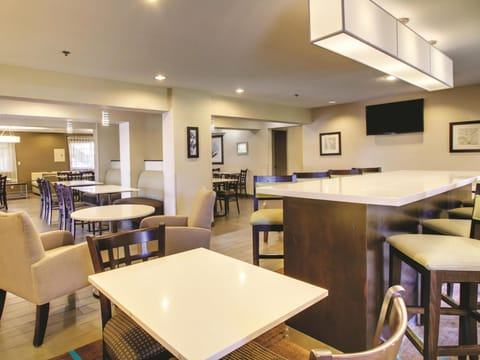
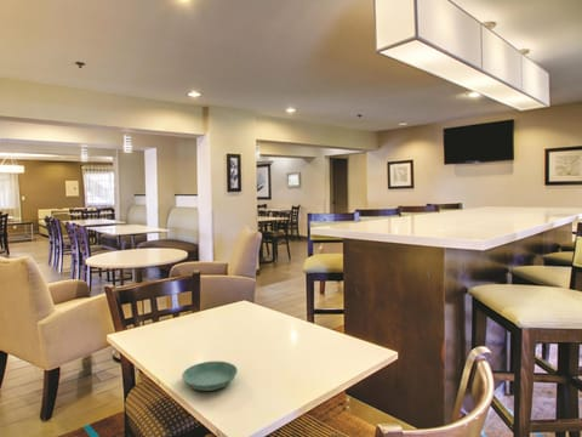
+ saucer [181,361,239,392]
